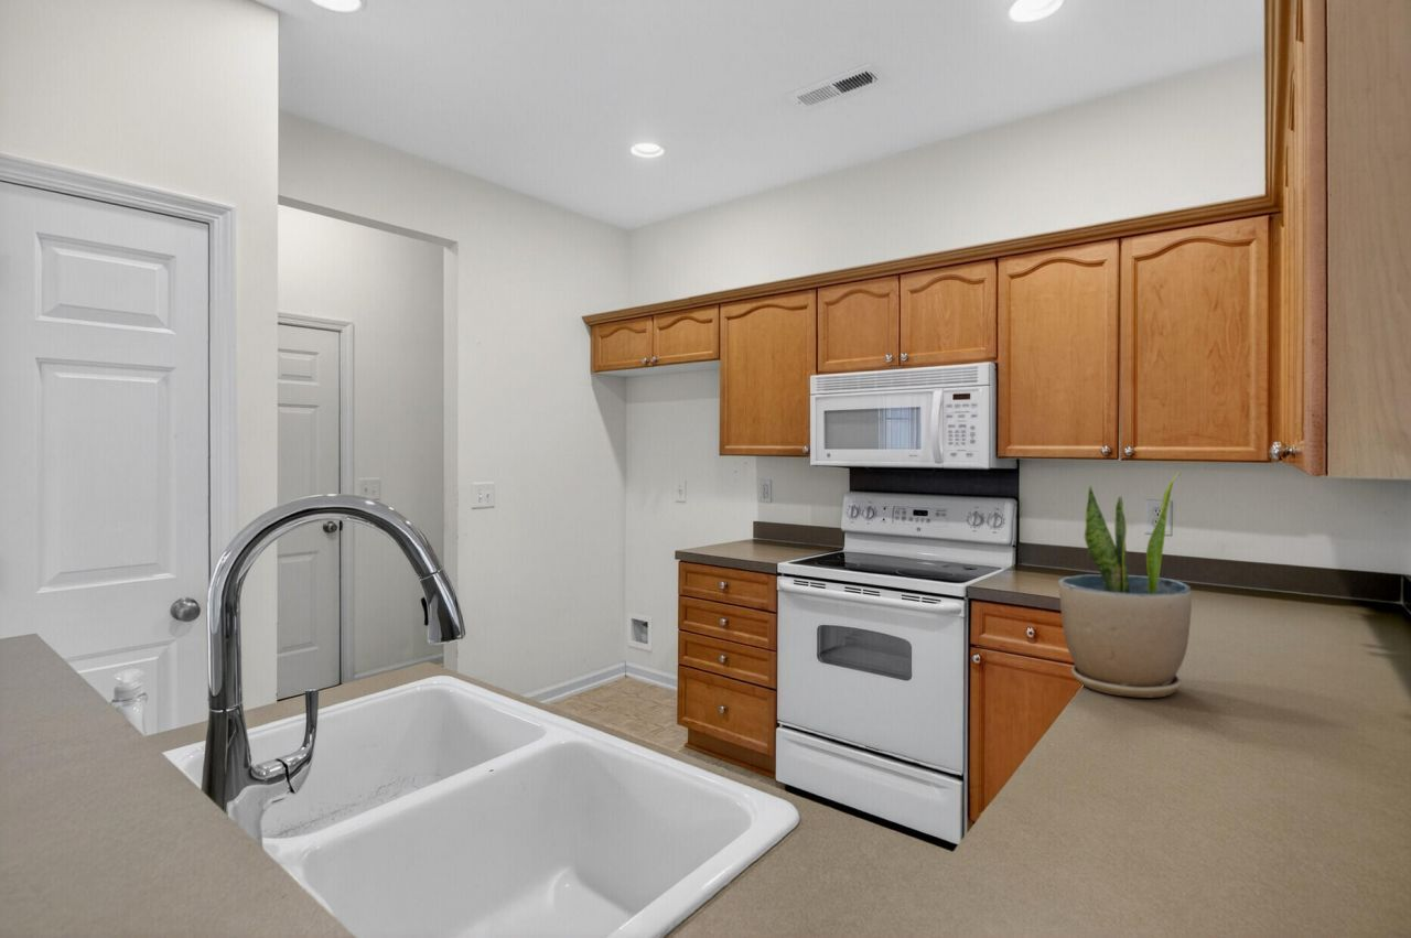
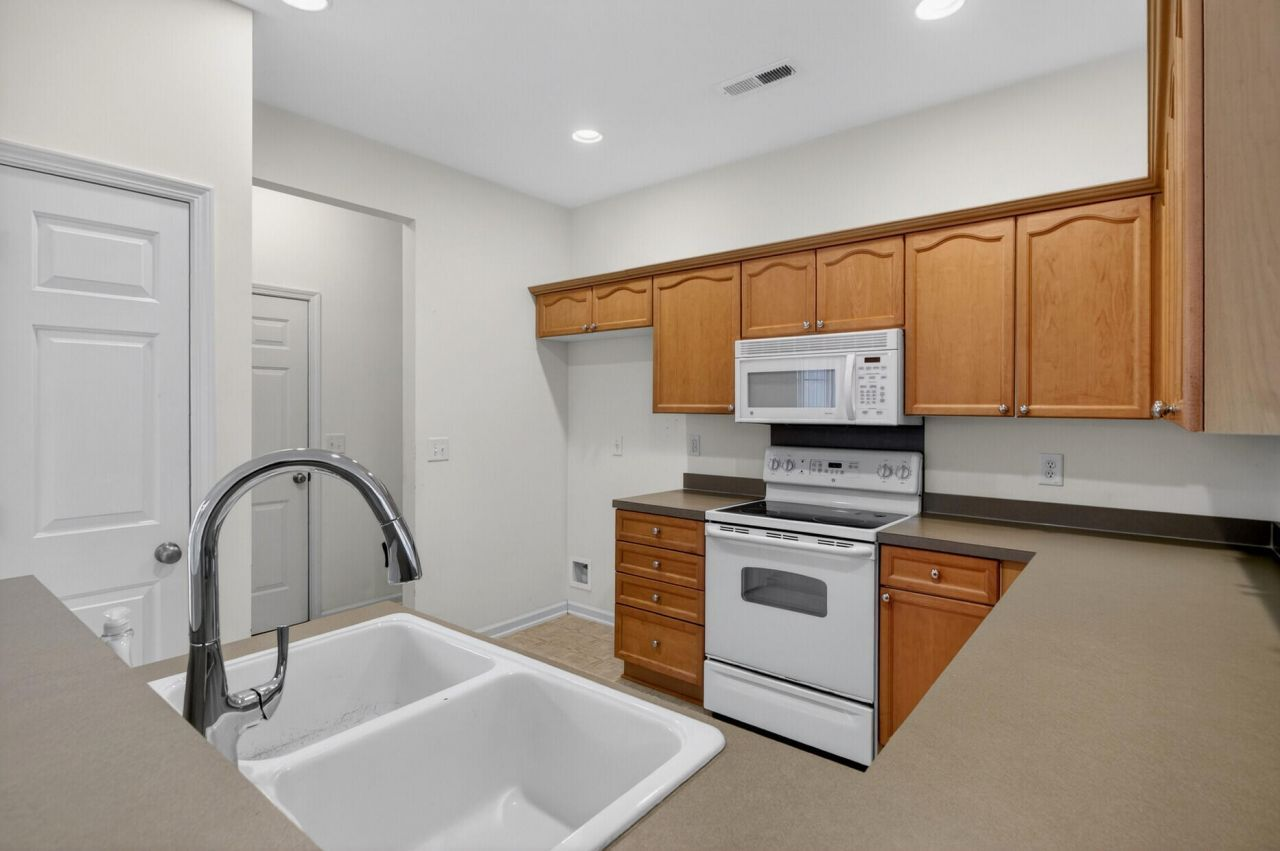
- potted plant [1057,470,1193,699]
